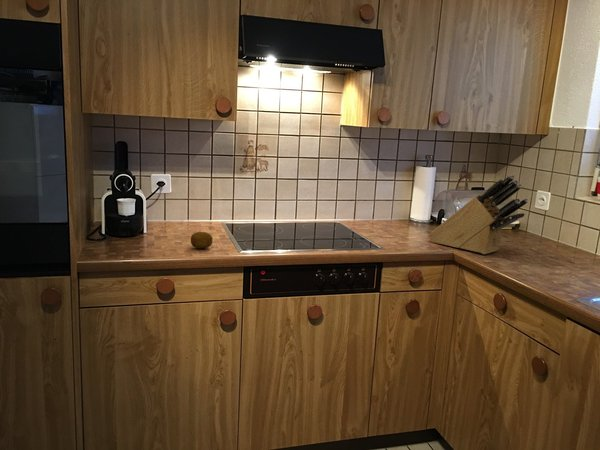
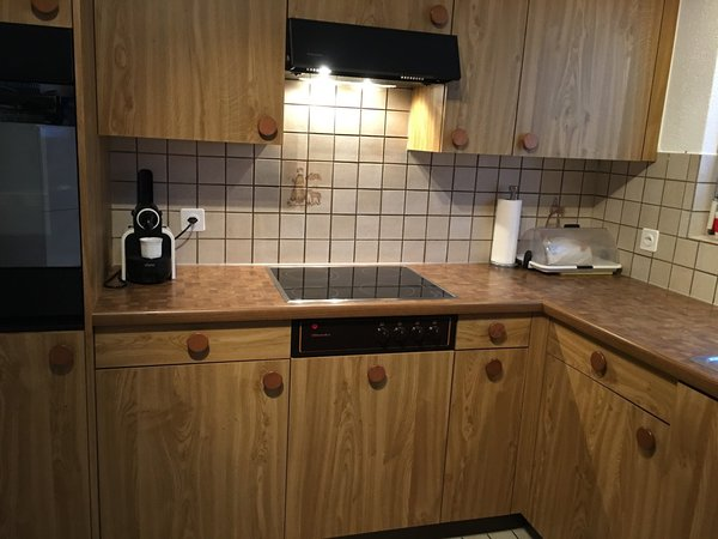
- knife block [427,174,529,255]
- fruit [190,231,214,249]
